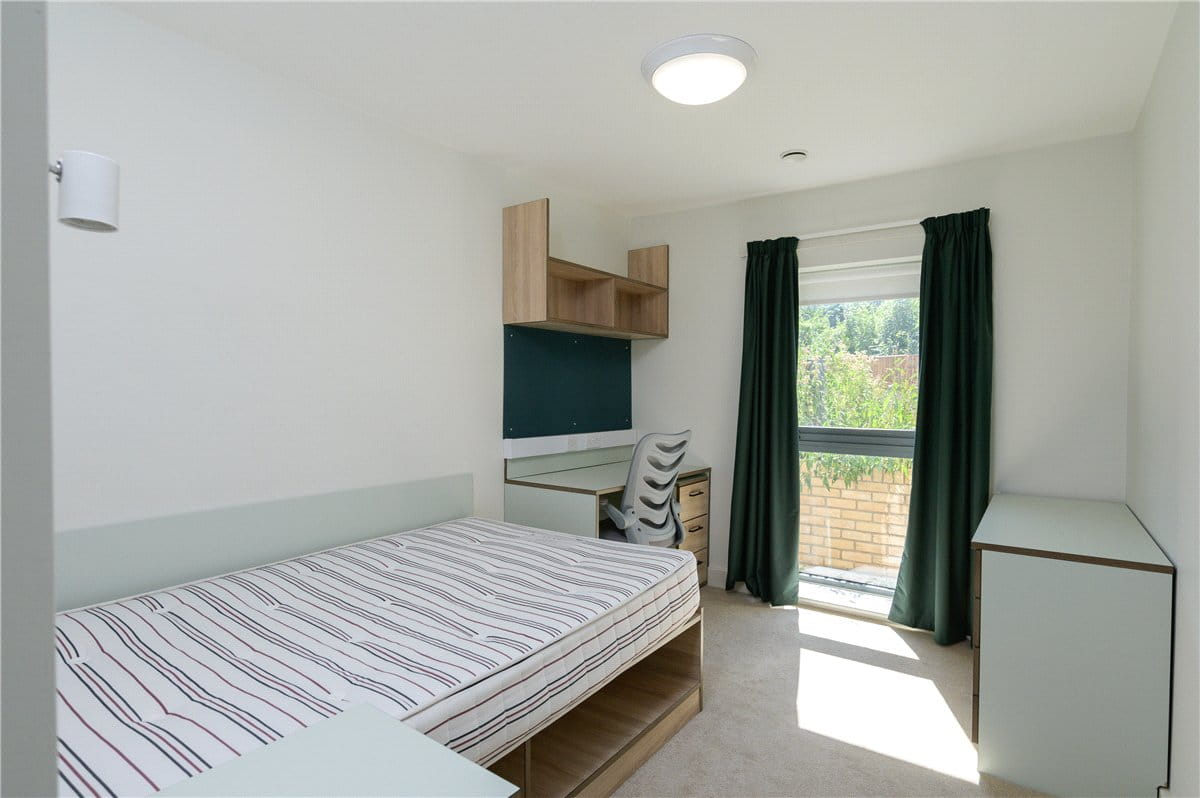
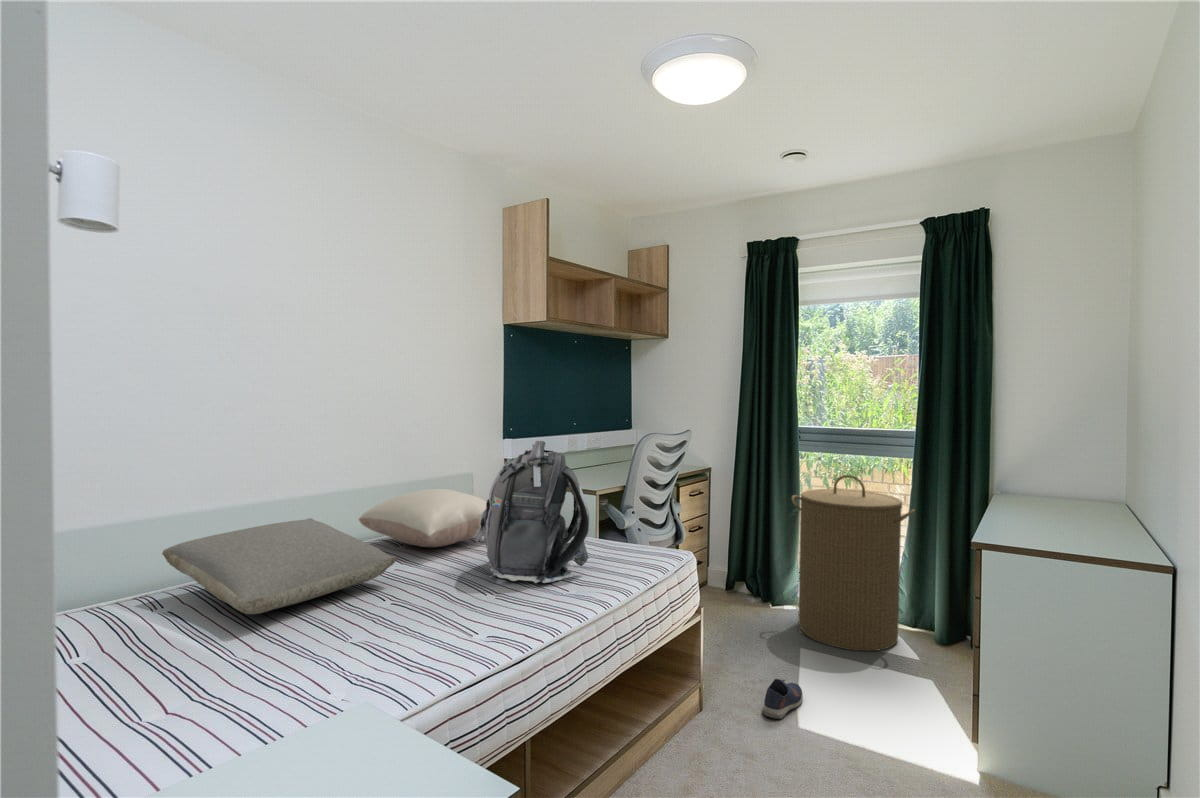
+ backpack [474,440,590,584]
+ pillow [161,517,397,615]
+ shoe [761,678,804,720]
+ pillow [357,488,487,548]
+ laundry hamper [790,474,916,652]
